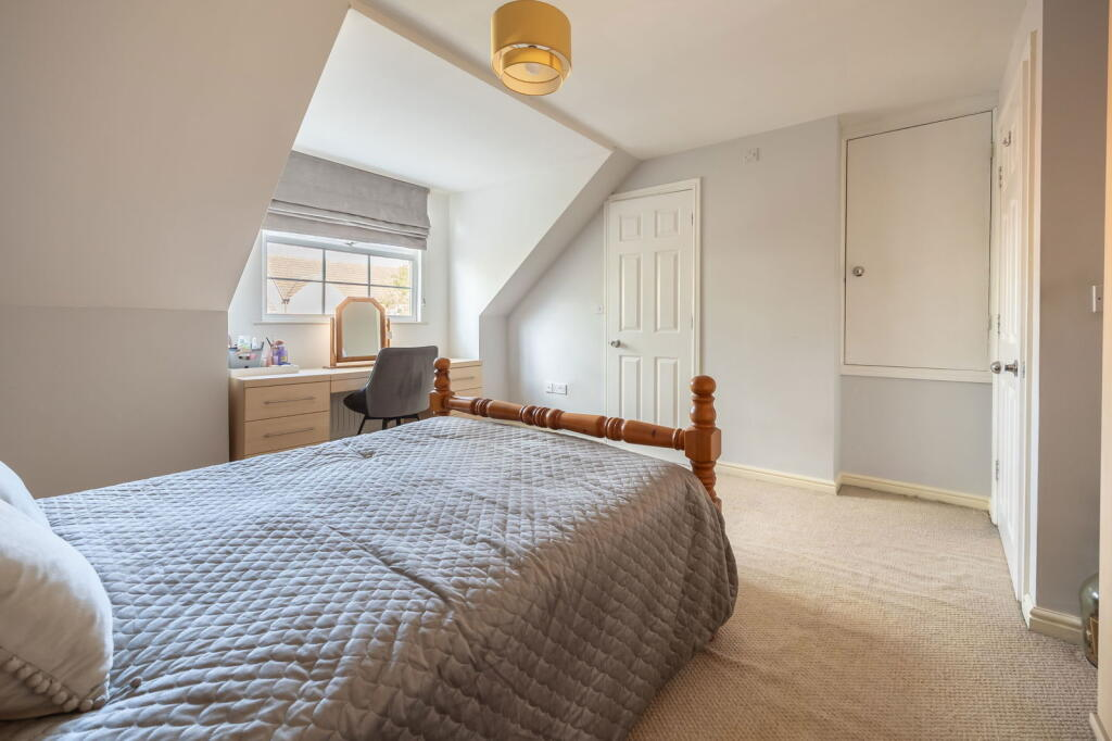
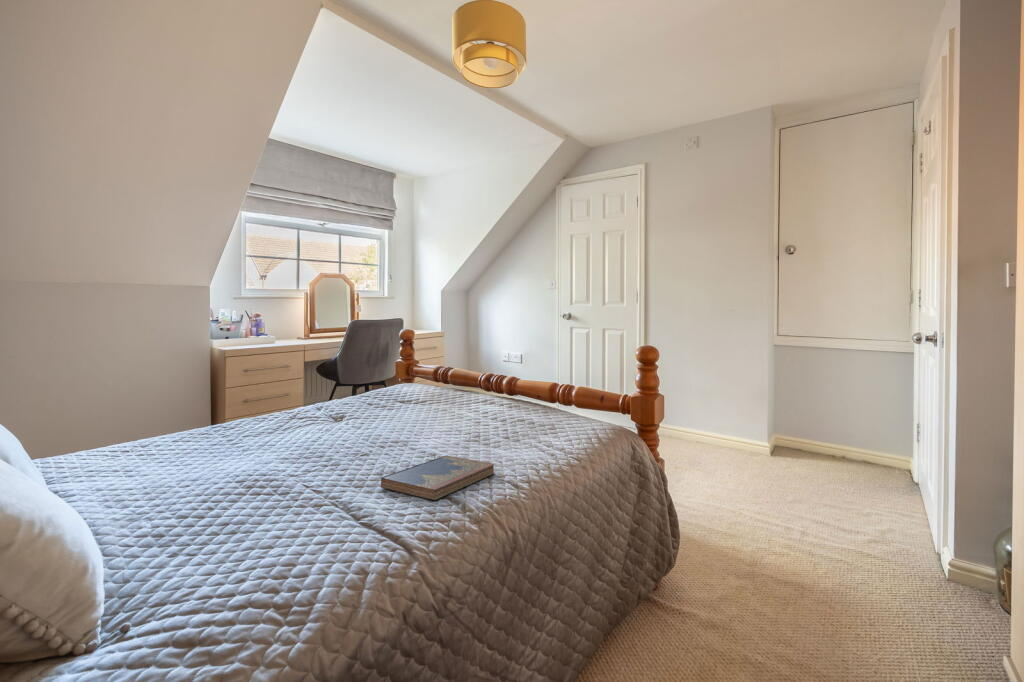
+ hardcover book [380,455,496,501]
